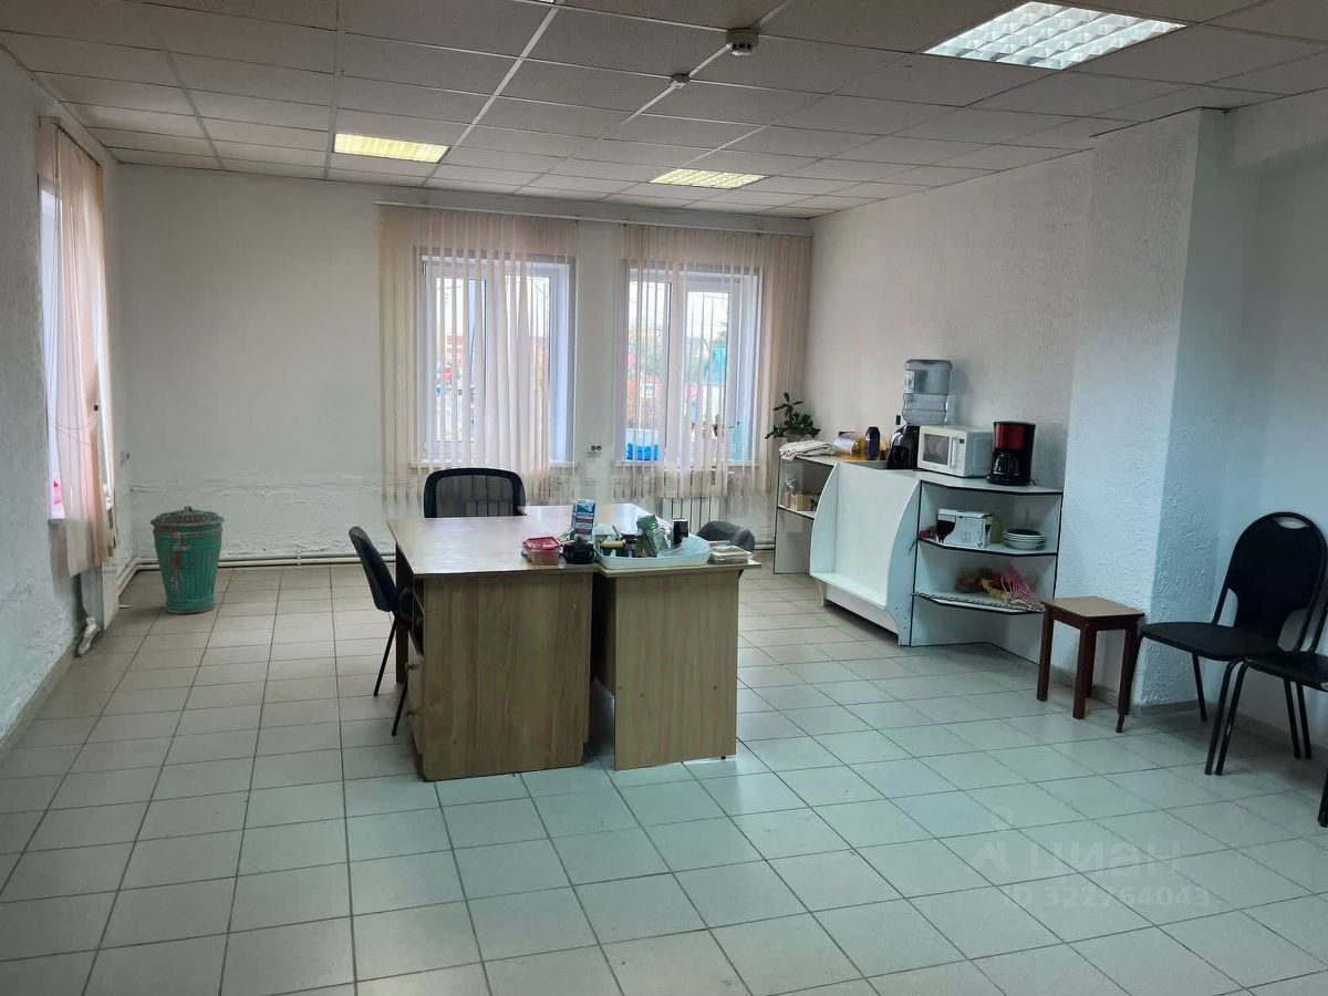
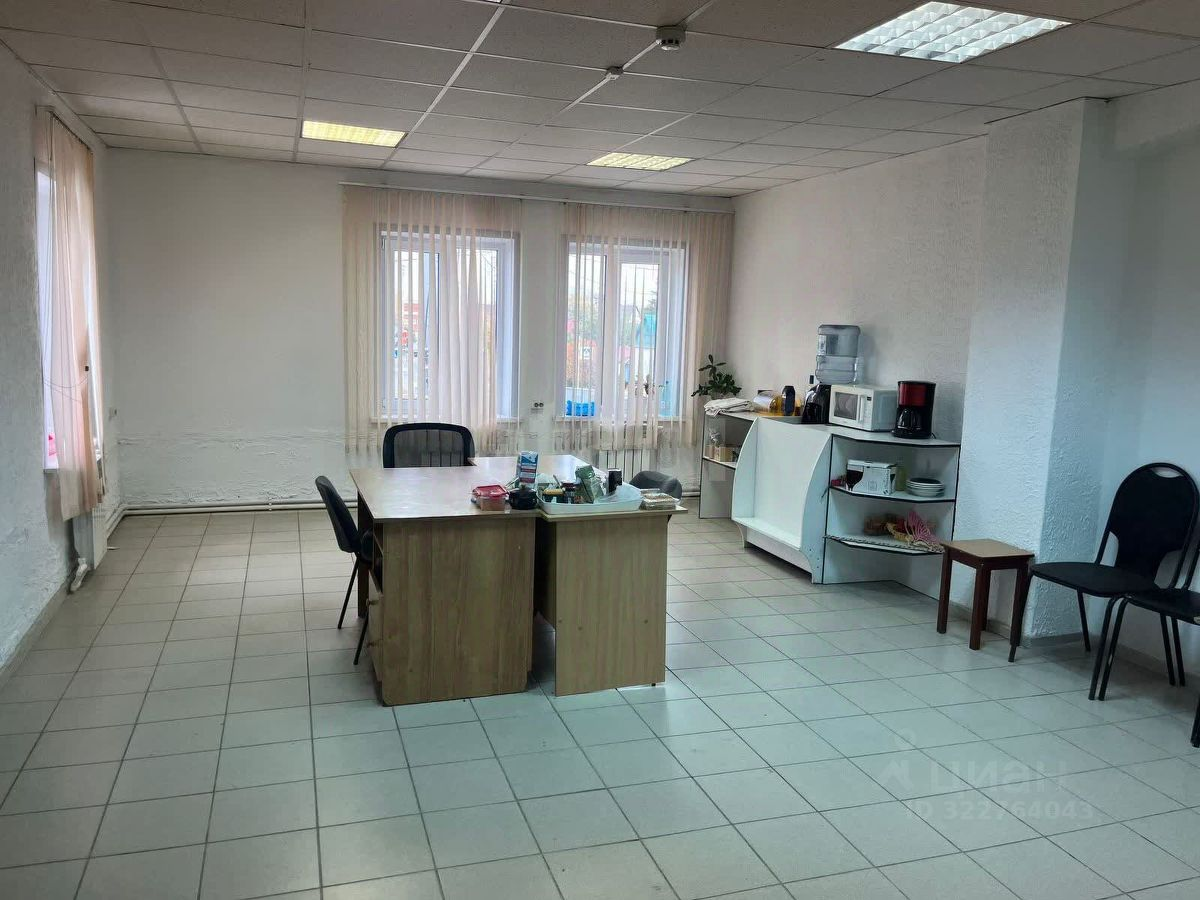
- trash can [149,505,226,614]
